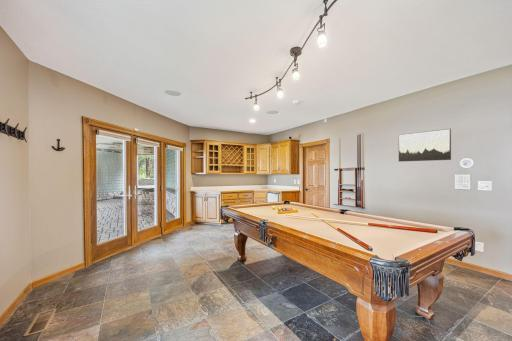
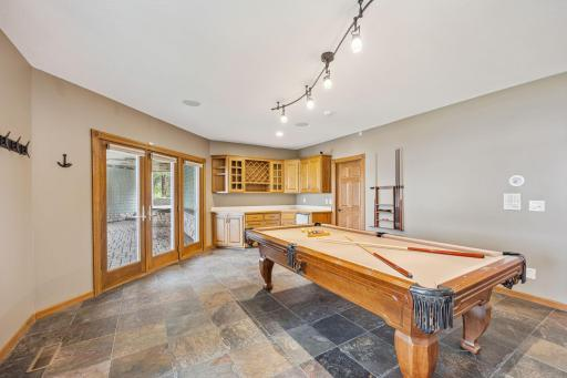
- wall art [398,128,452,163]
